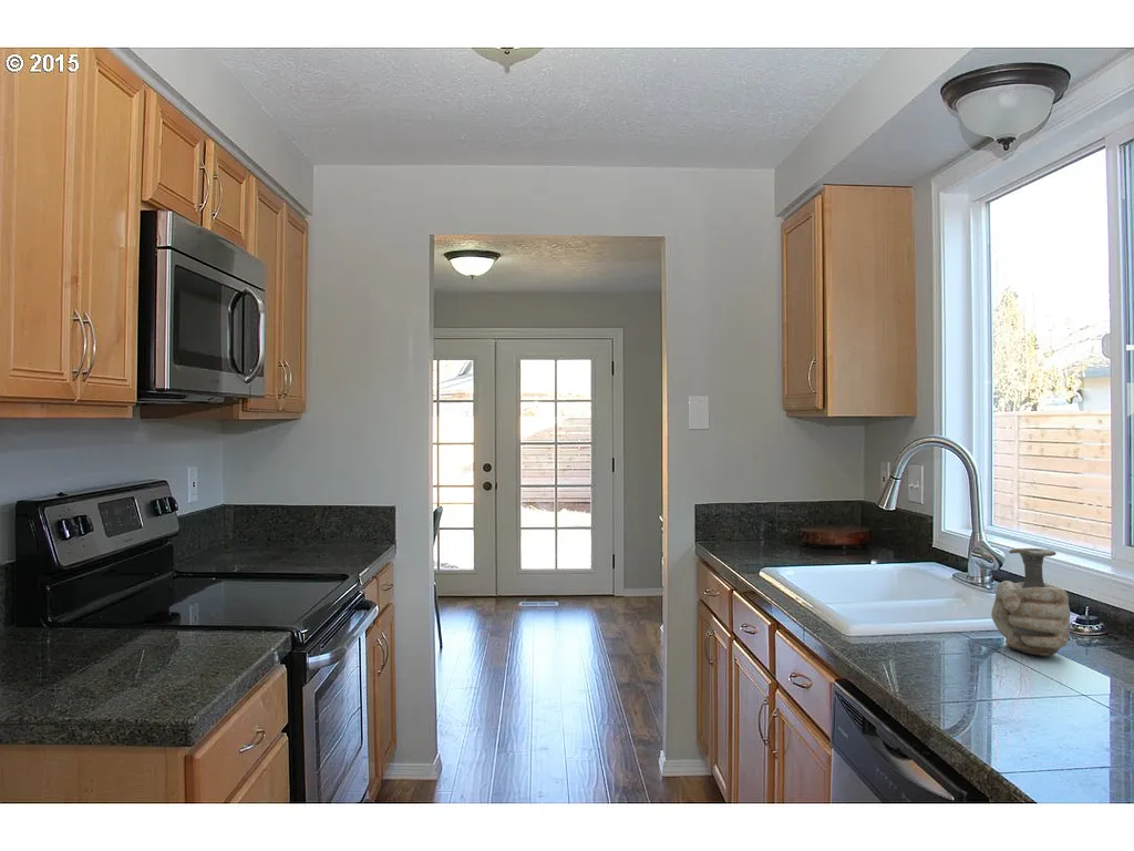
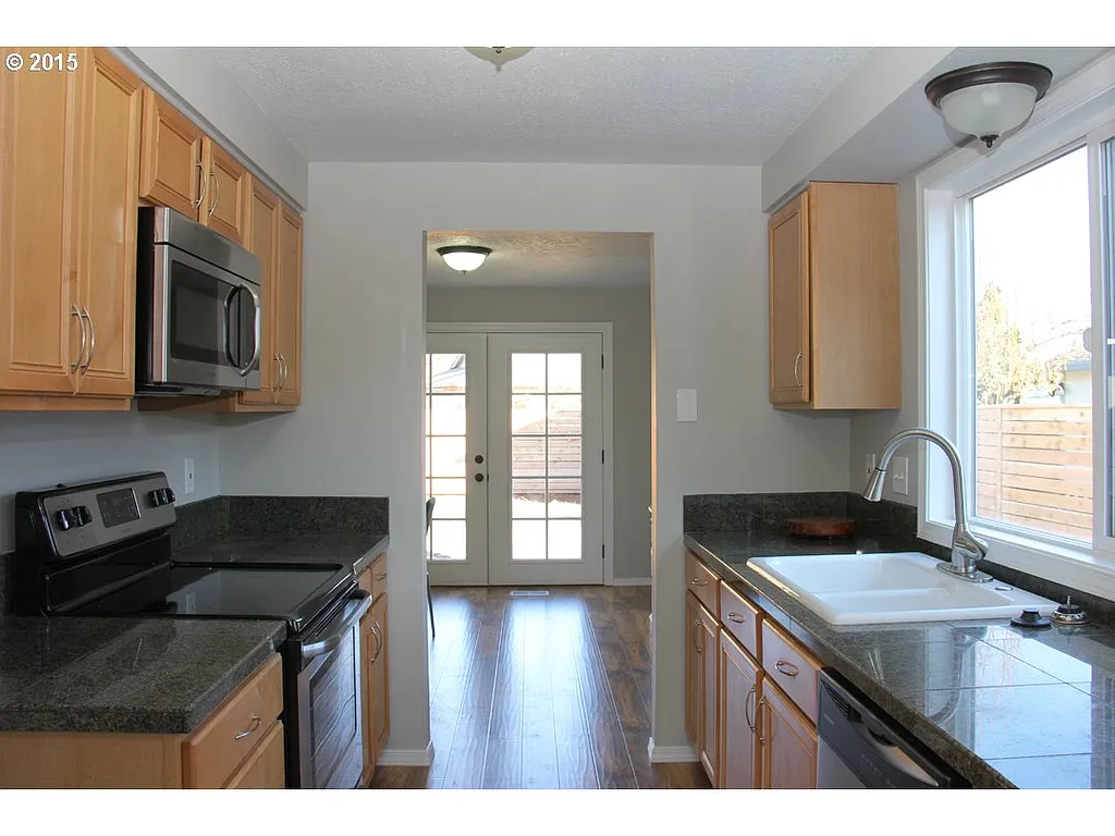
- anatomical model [990,547,1071,657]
